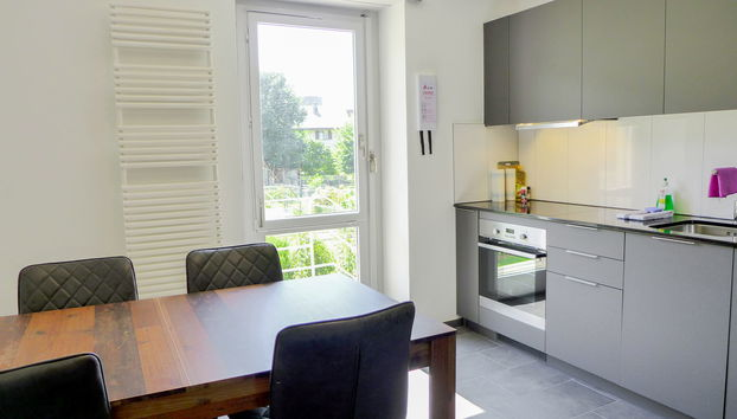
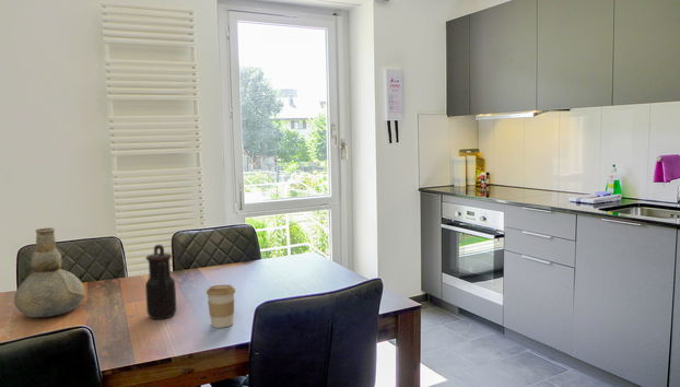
+ coffee cup [206,284,236,329]
+ vase [13,227,86,318]
+ teapot [144,244,177,320]
